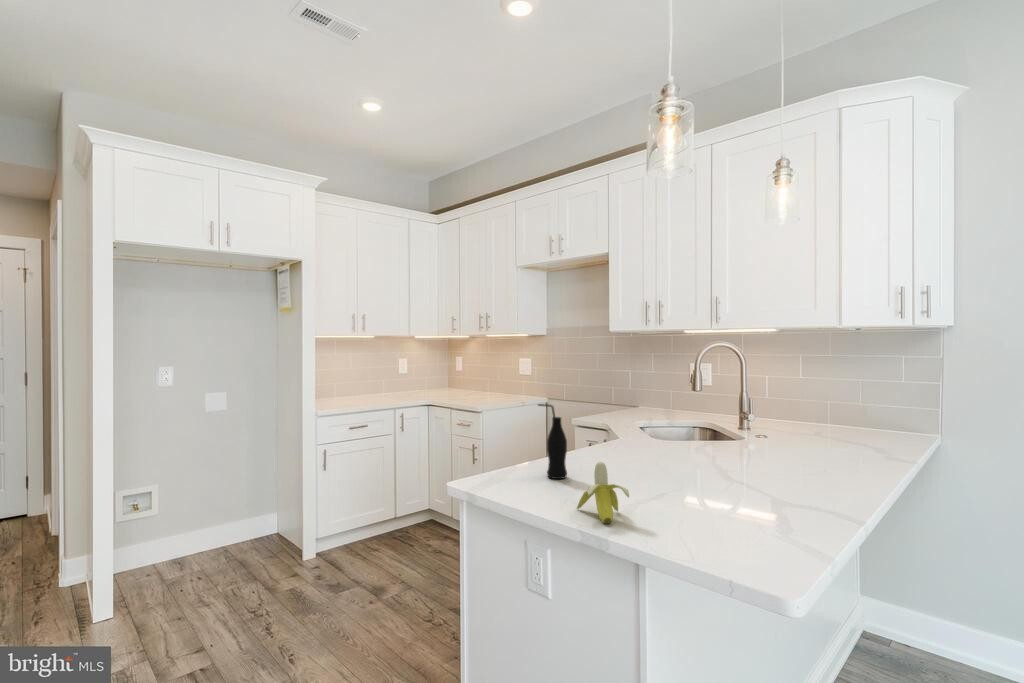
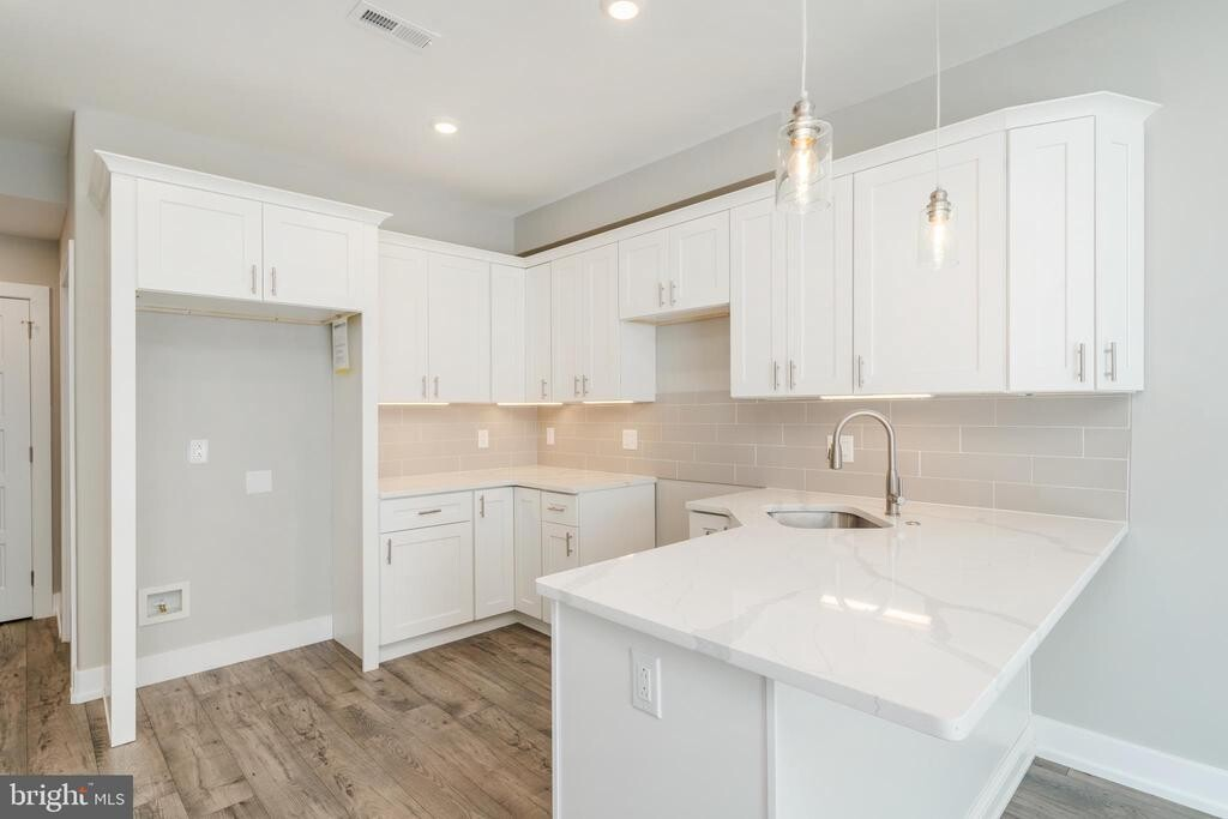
- bottle [537,403,568,480]
- banana [576,461,630,525]
